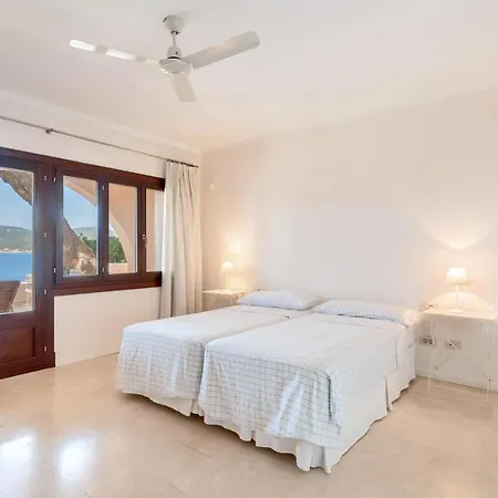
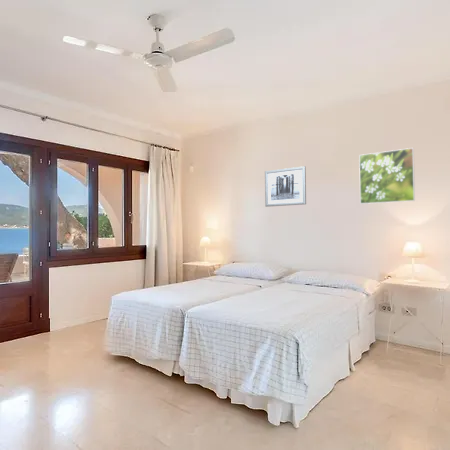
+ wall art [264,165,307,208]
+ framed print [358,147,416,205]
